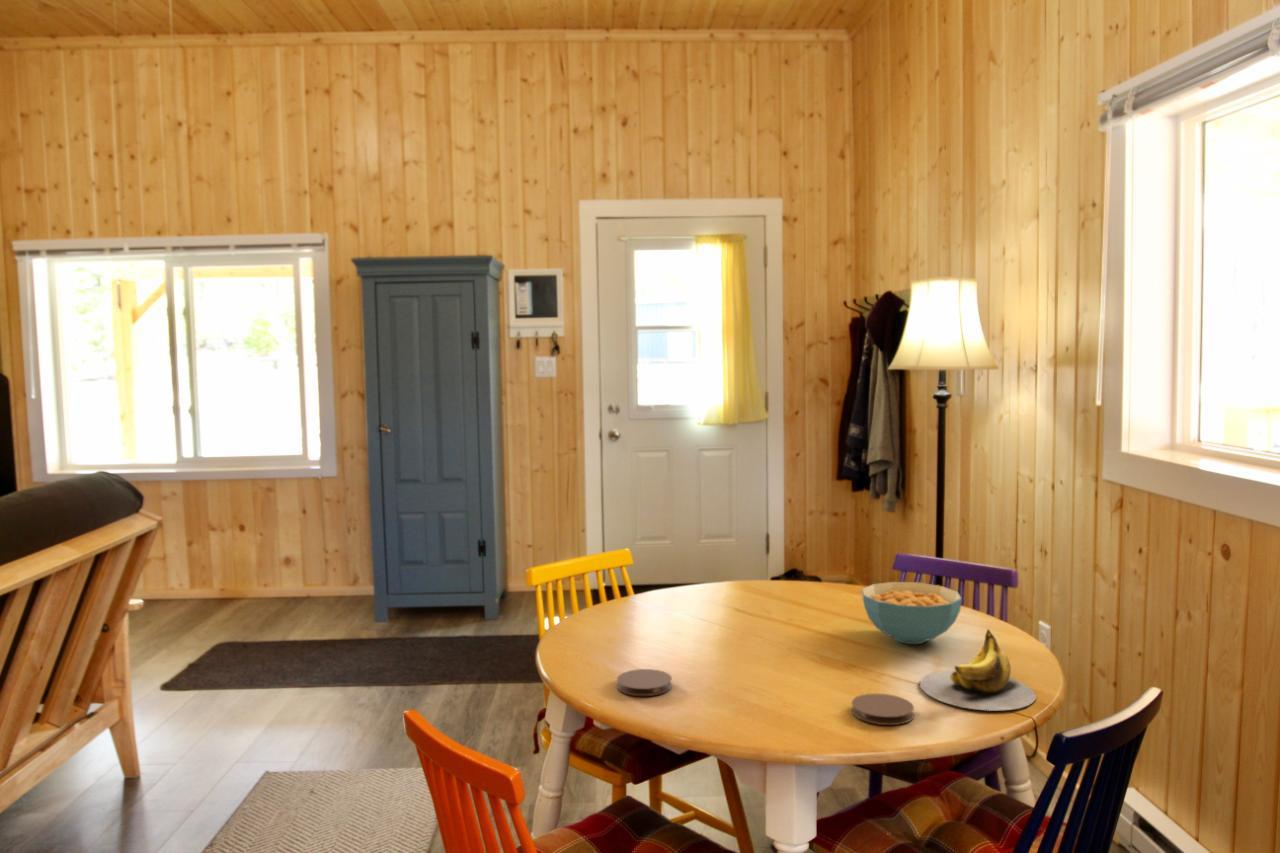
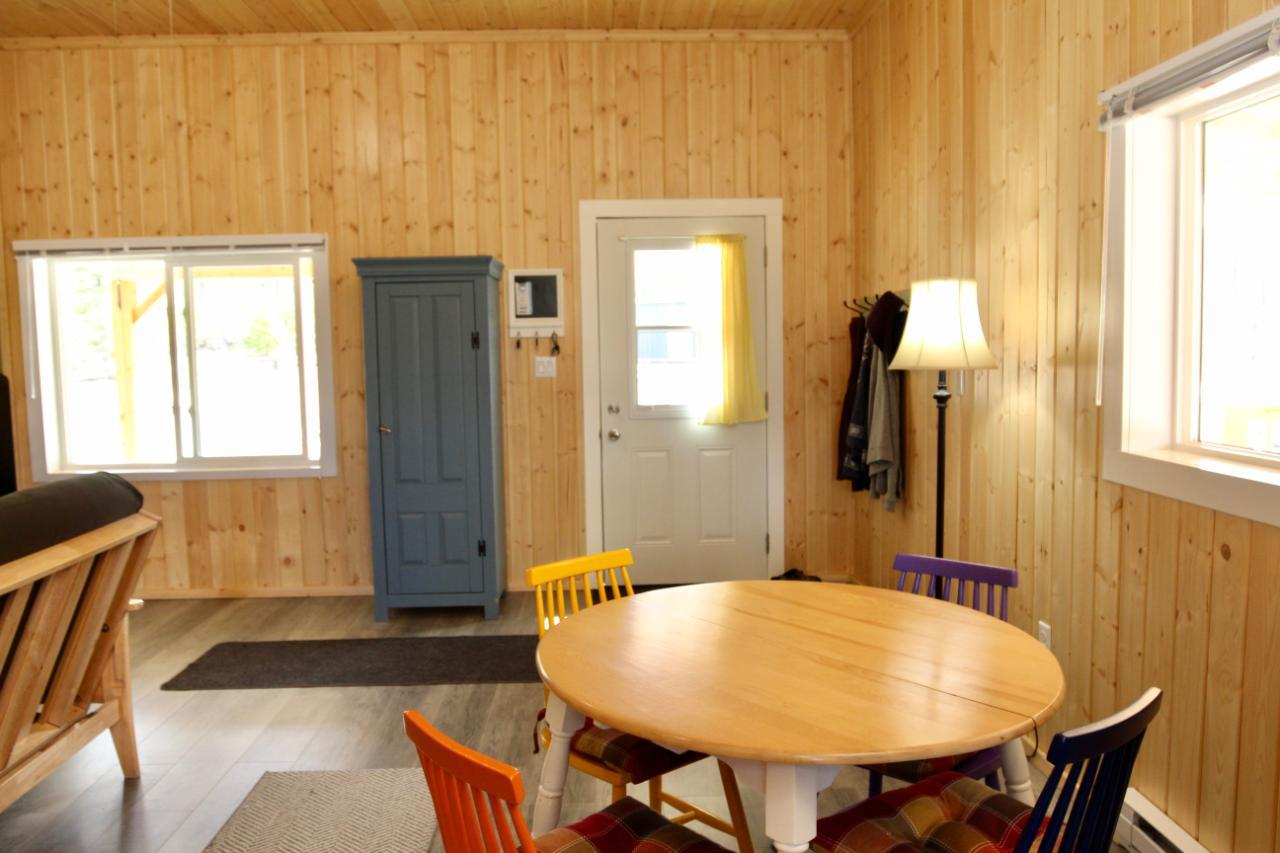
- cereal bowl [861,581,963,645]
- coaster [850,693,915,726]
- banana [919,628,1037,712]
- coaster [616,668,673,697]
